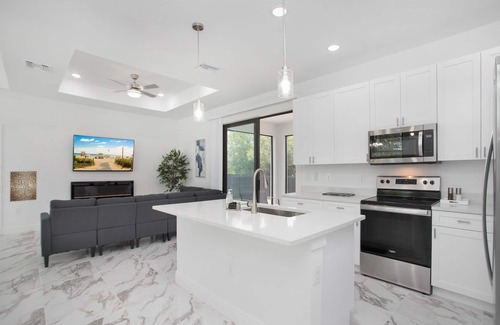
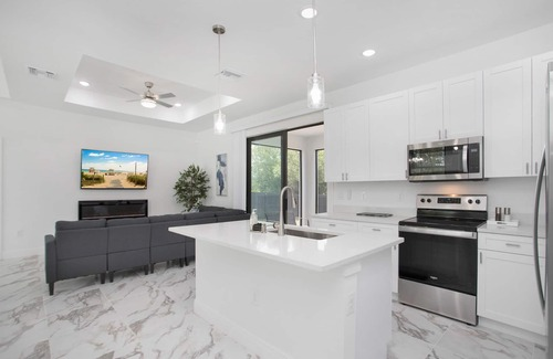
- wall art [9,170,38,203]
